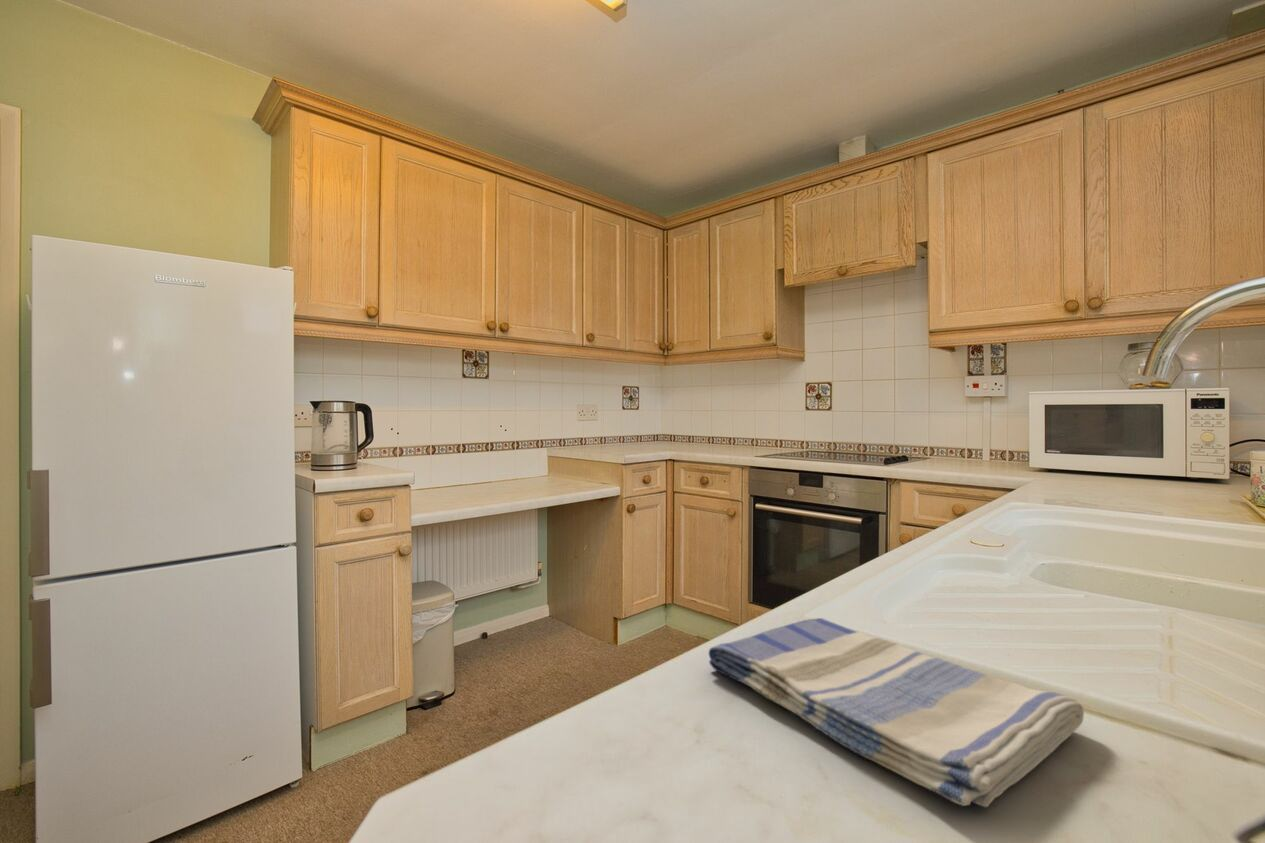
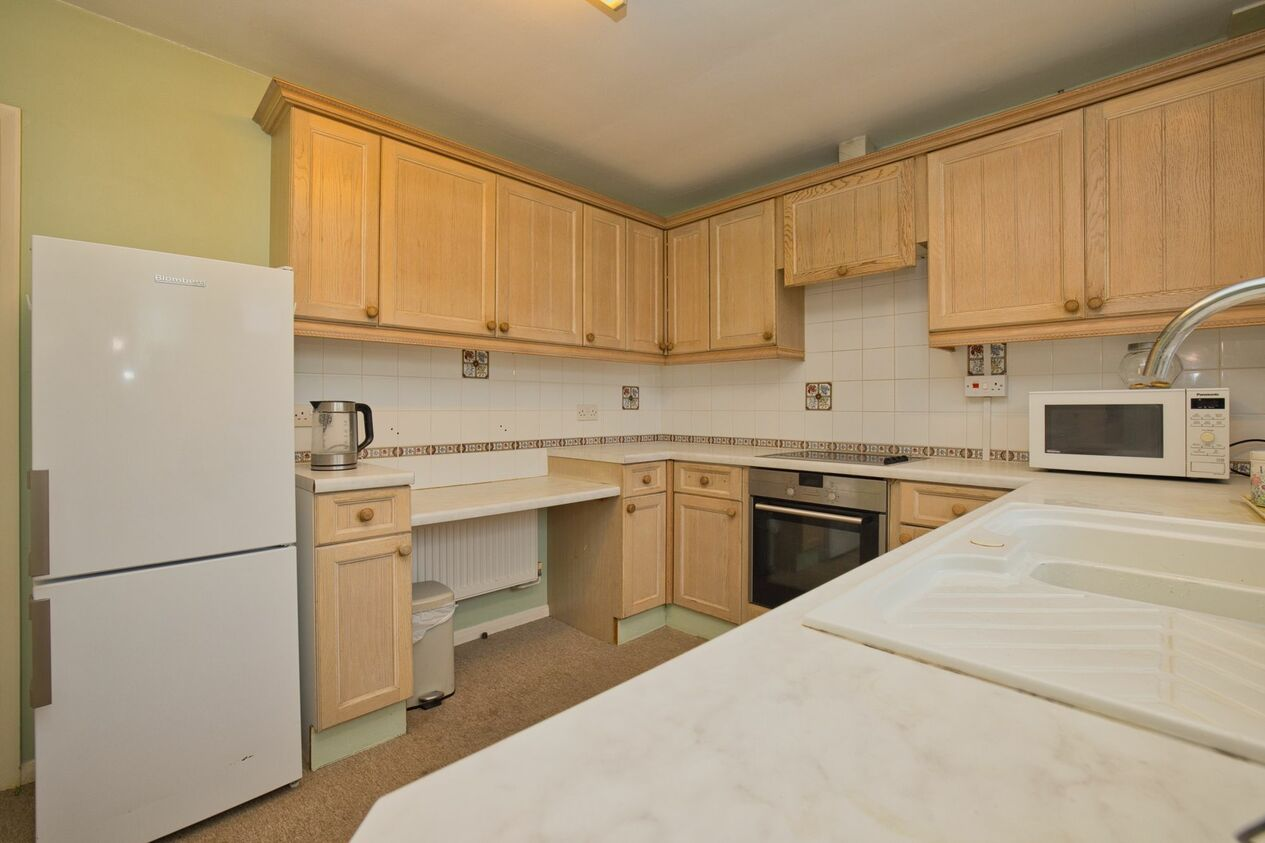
- dish towel [708,617,1085,808]
